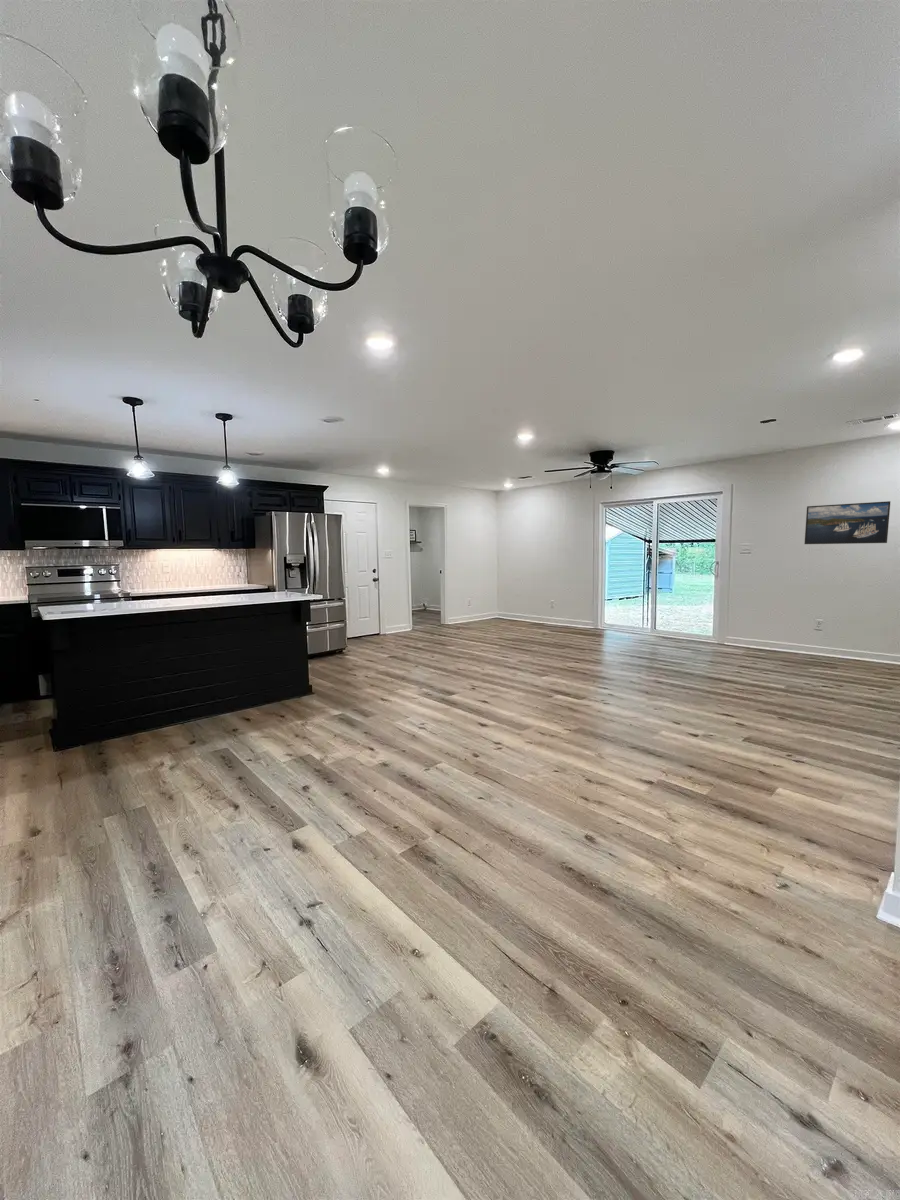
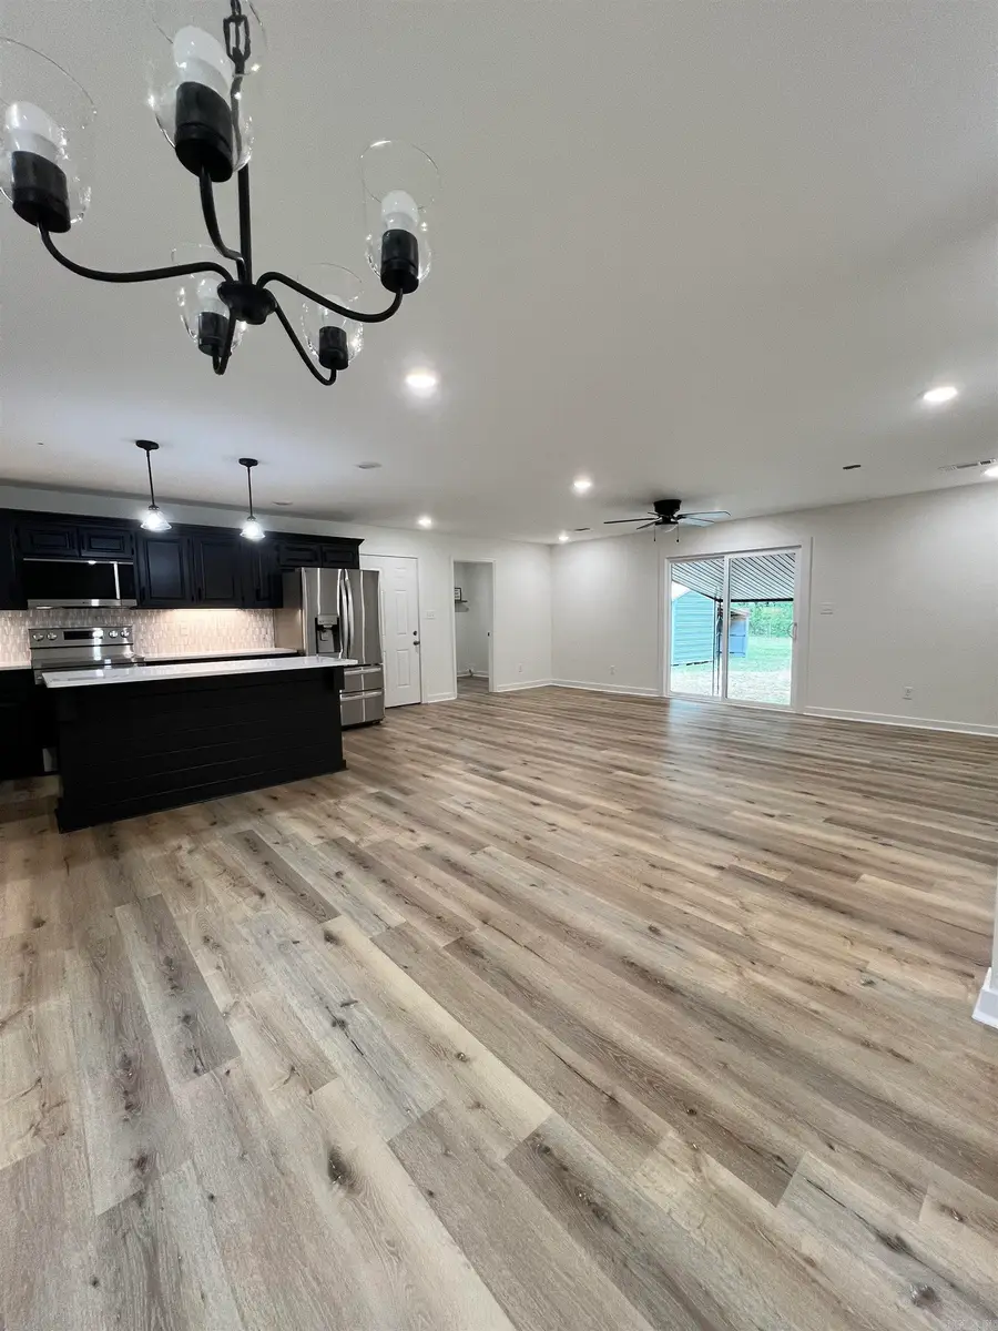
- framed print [804,500,891,545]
